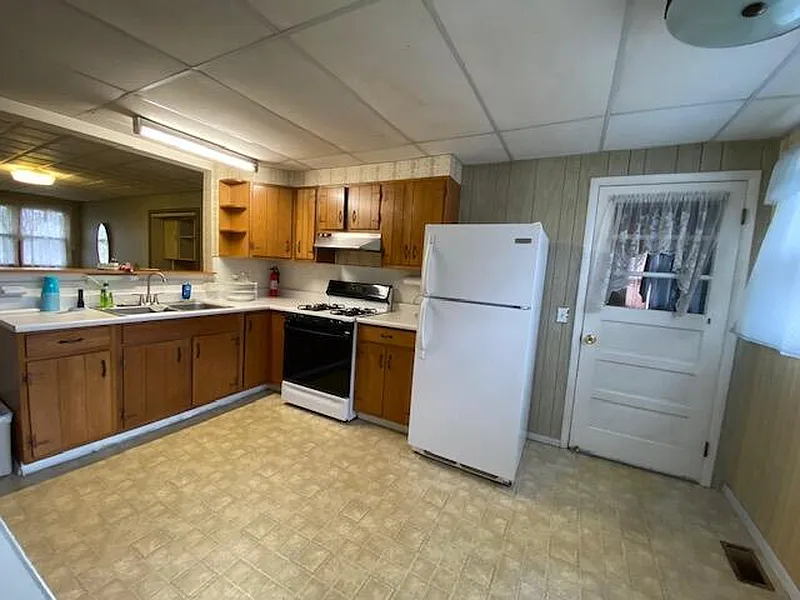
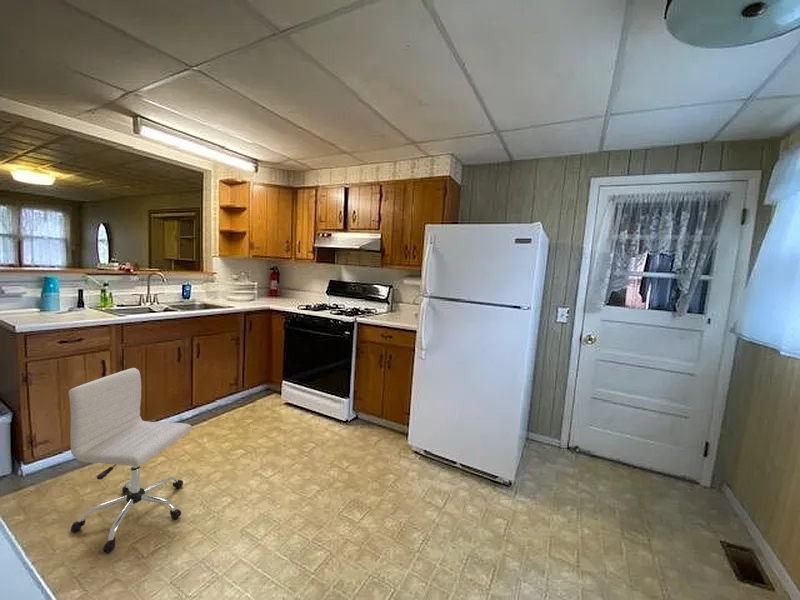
+ chair [68,367,193,554]
